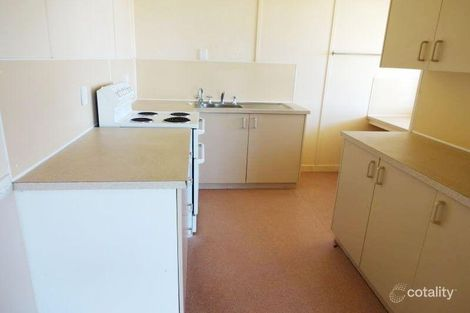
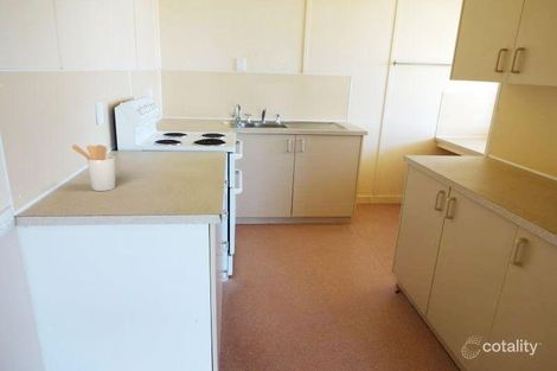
+ utensil holder [70,143,116,192]
